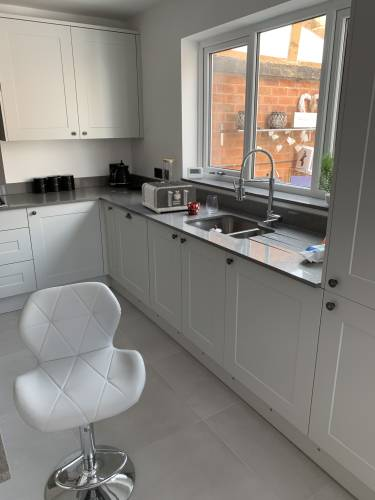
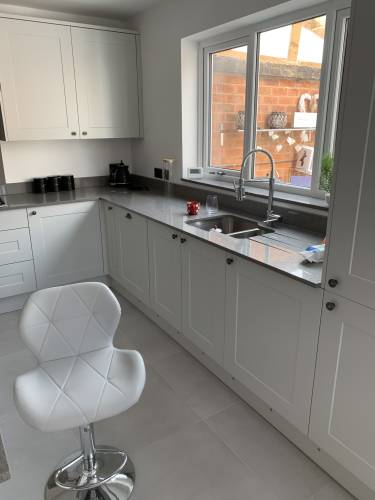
- toaster [141,180,197,215]
